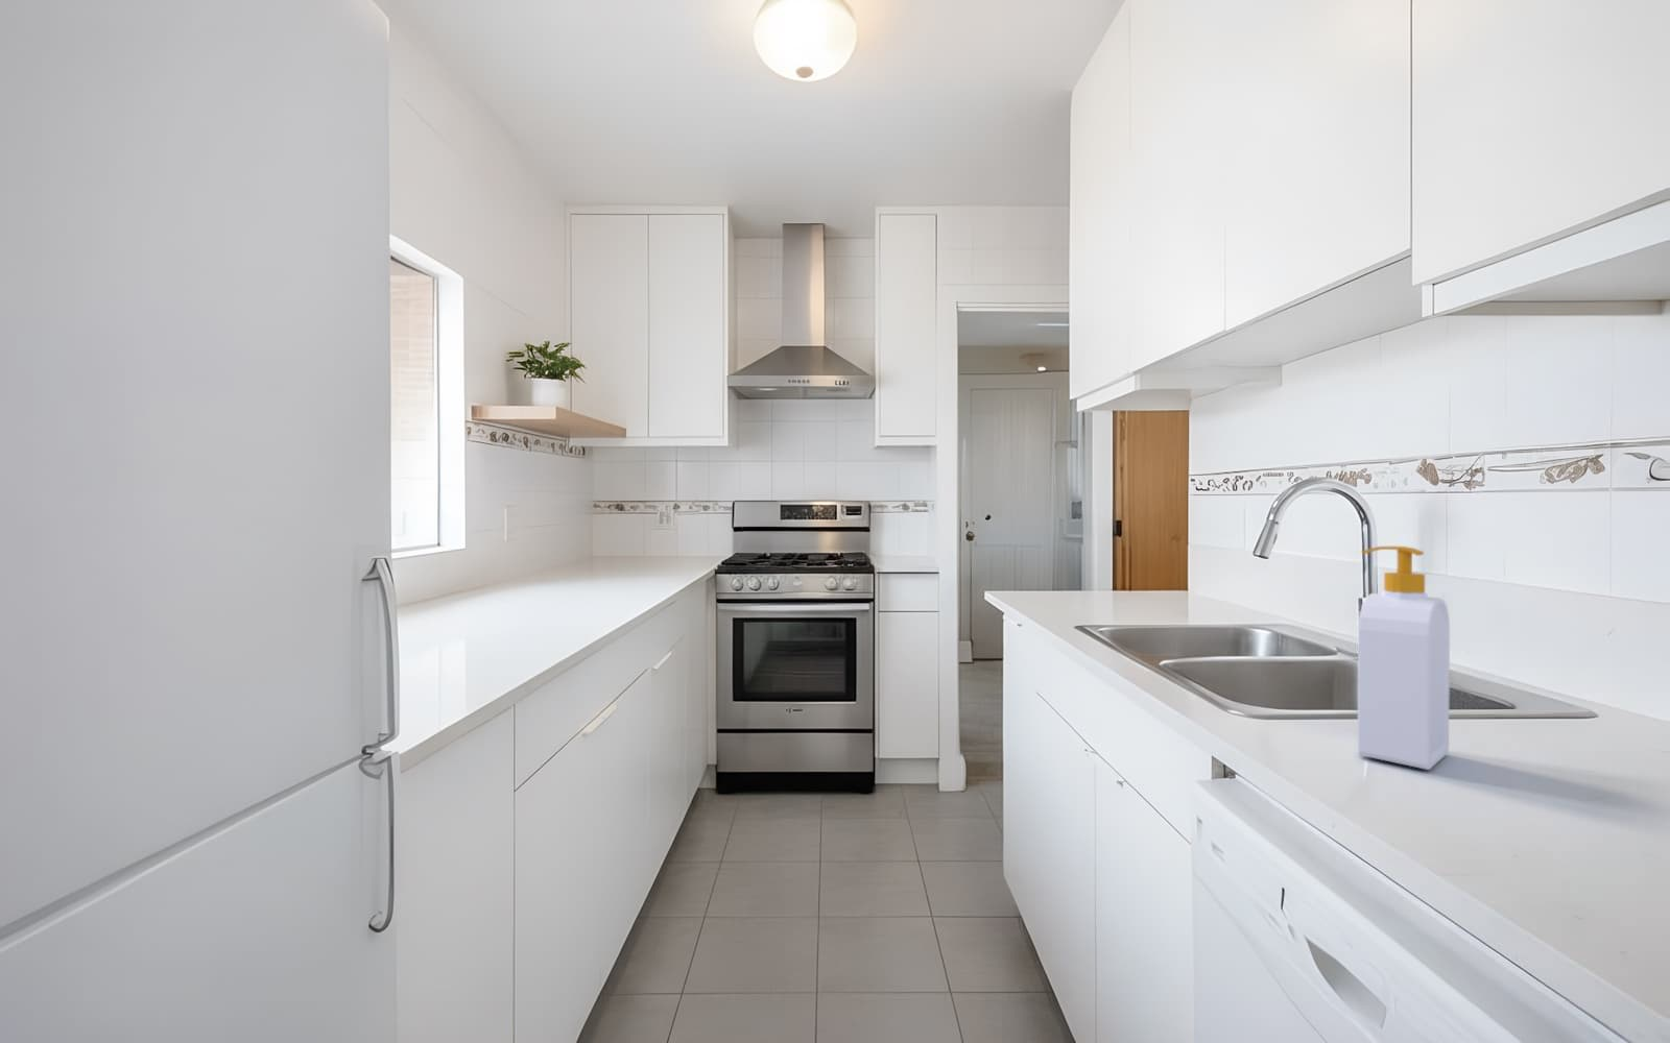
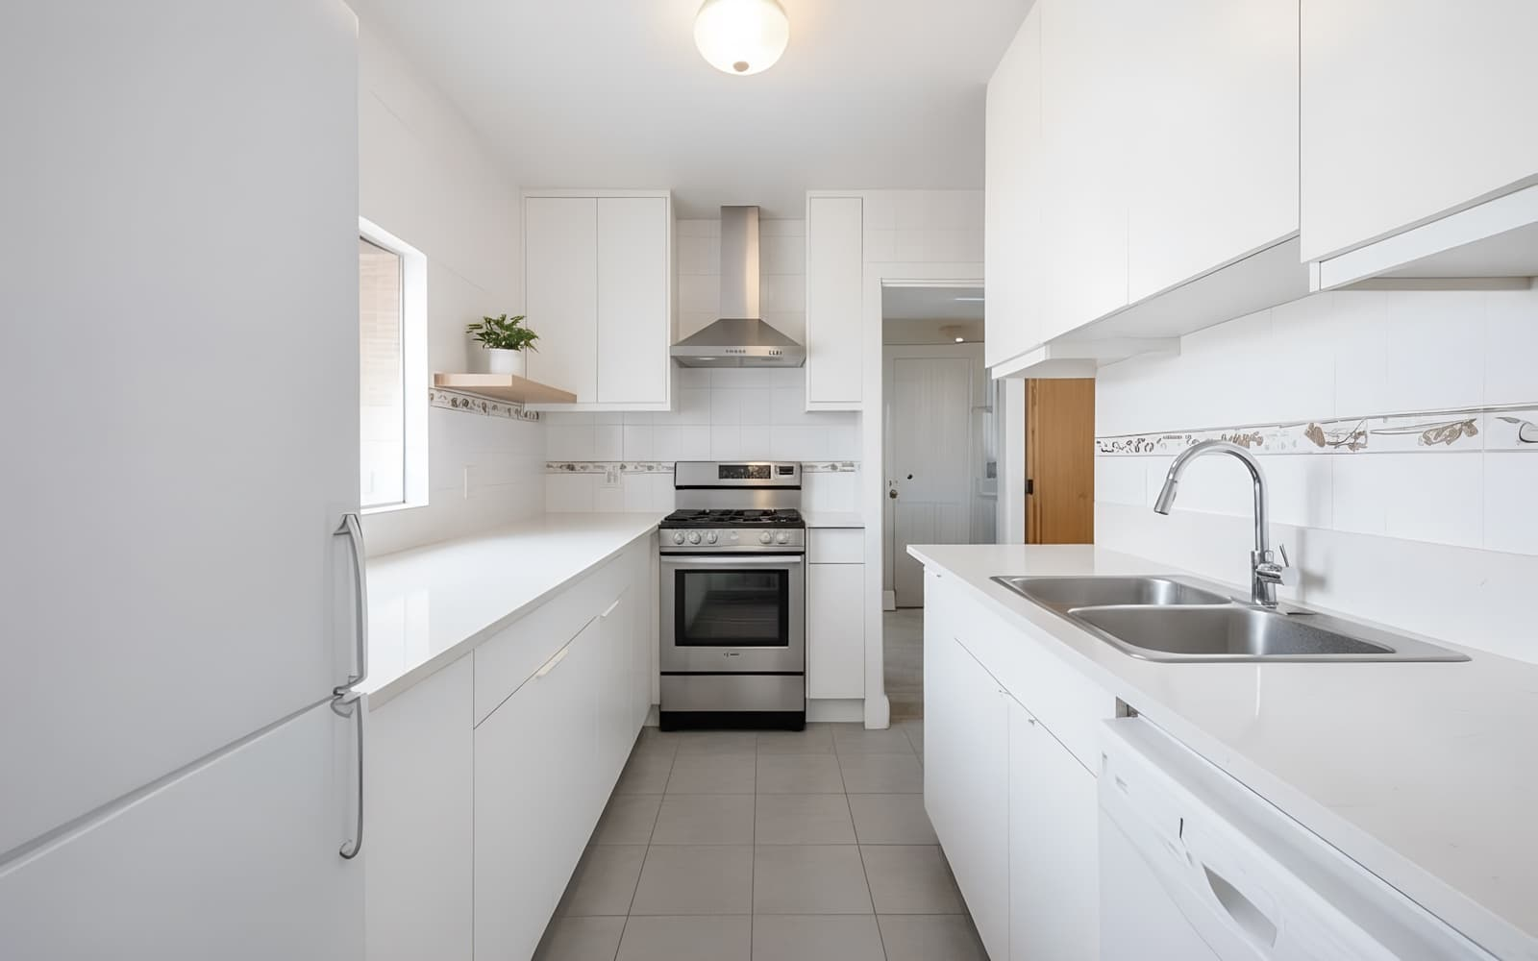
- soap bottle [1357,546,1451,770]
